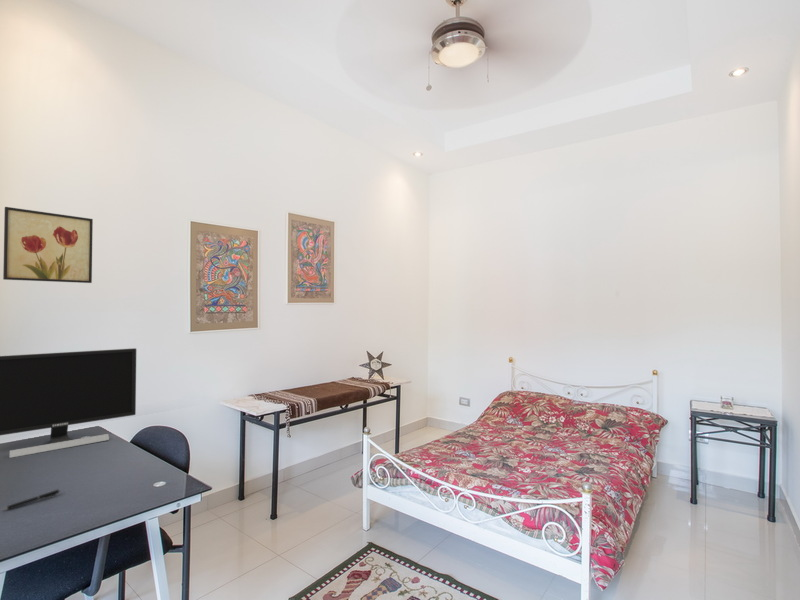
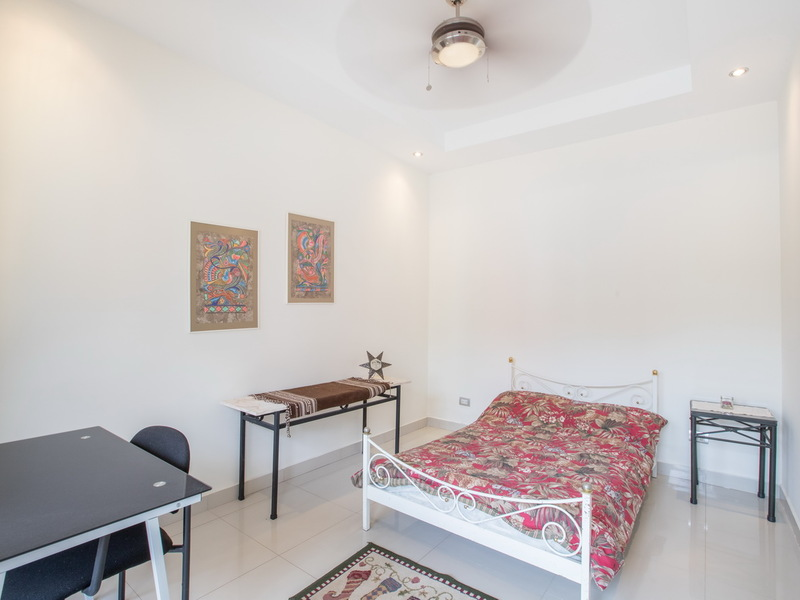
- pen [1,489,62,511]
- wall art [2,206,94,284]
- monitor [0,347,137,459]
